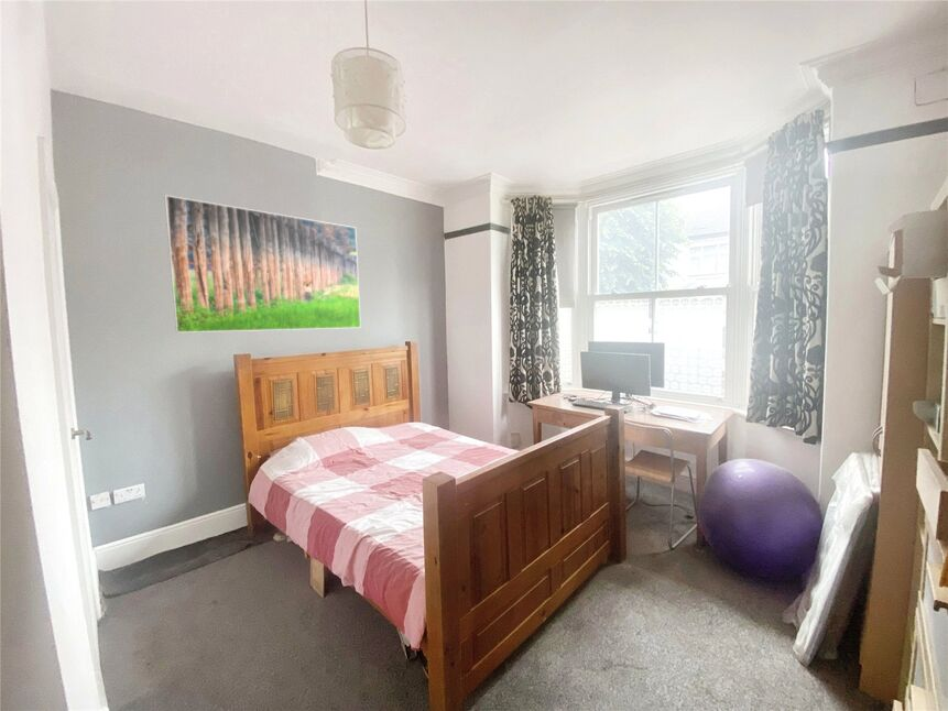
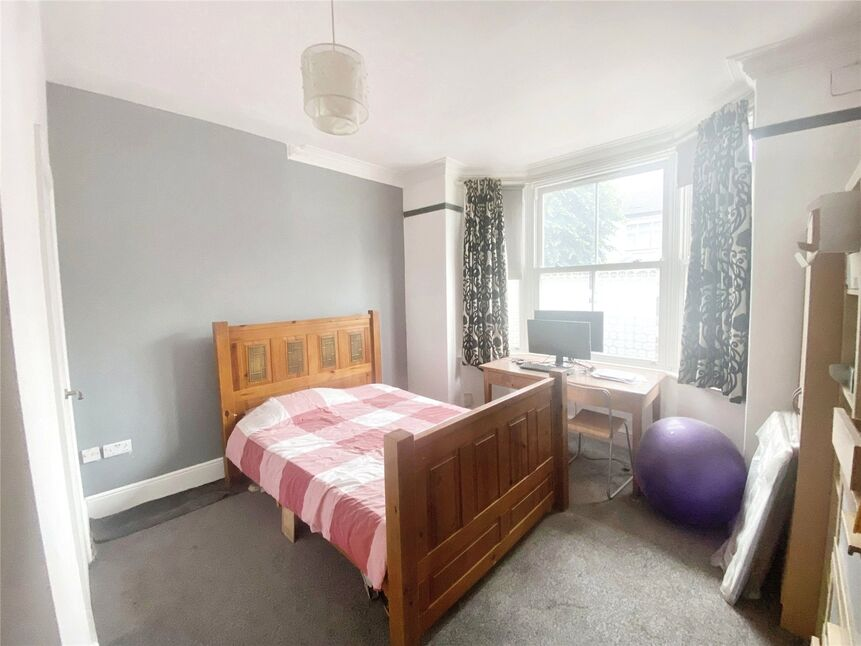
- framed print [163,194,362,333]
